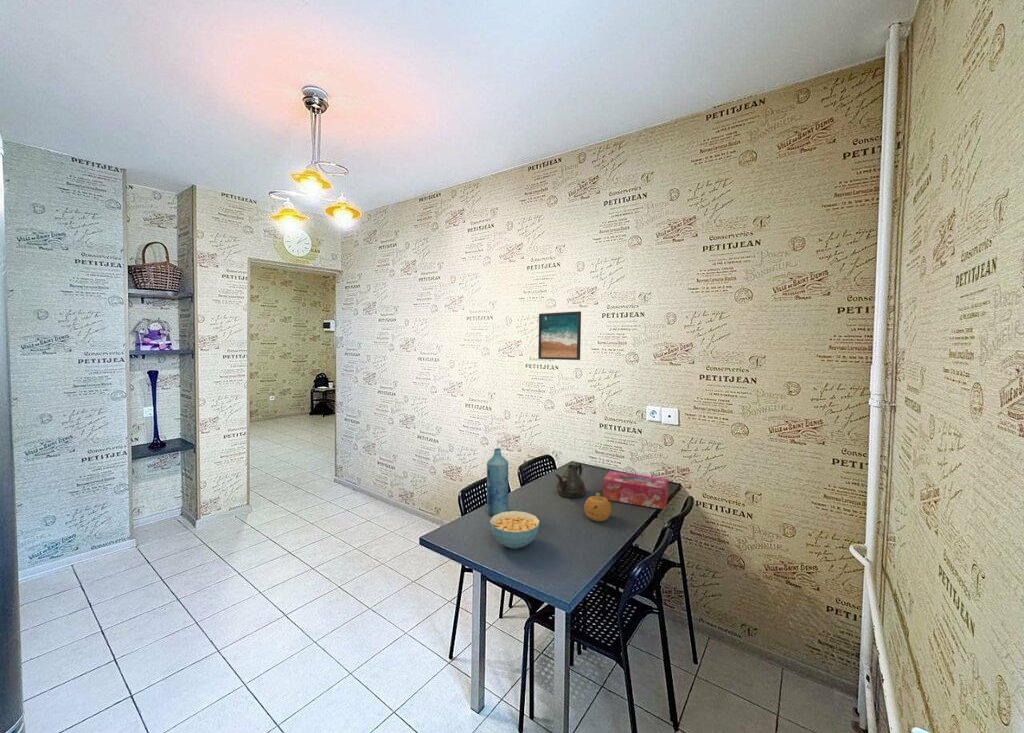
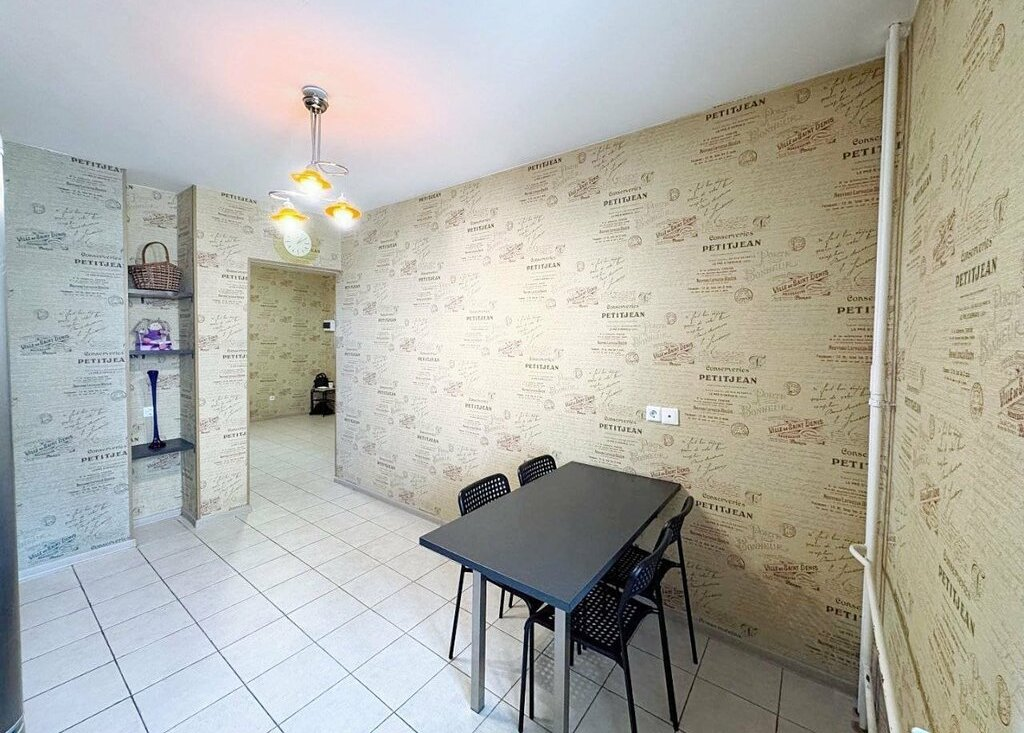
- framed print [537,310,582,361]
- bottle [486,447,510,516]
- tissue box [602,470,669,510]
- fruit [583,492,612,522]
- teapot [554,462,587,499]
- cereal bowl [489,510,541,550]
